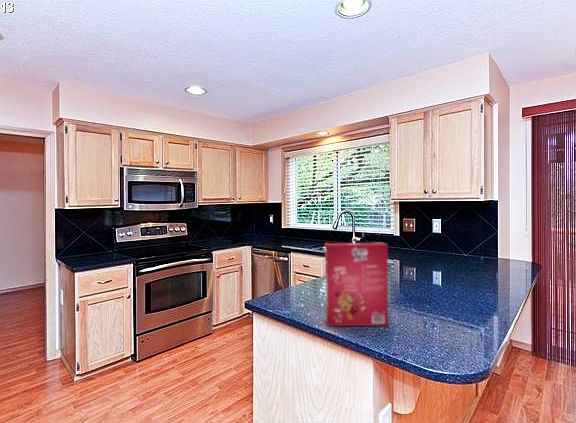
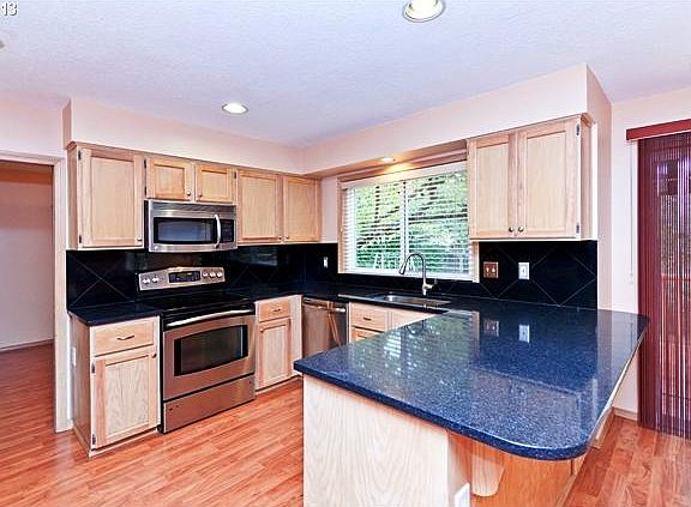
- cereal box [324,242,390,327]
